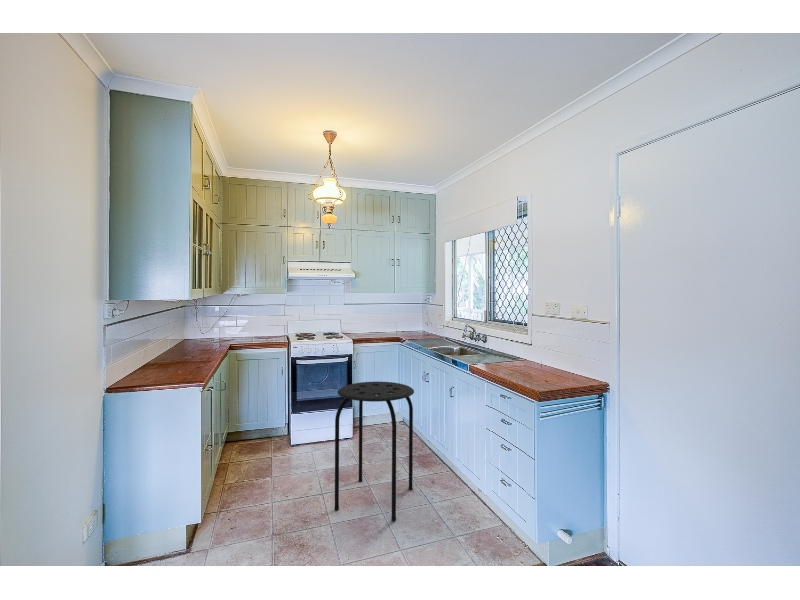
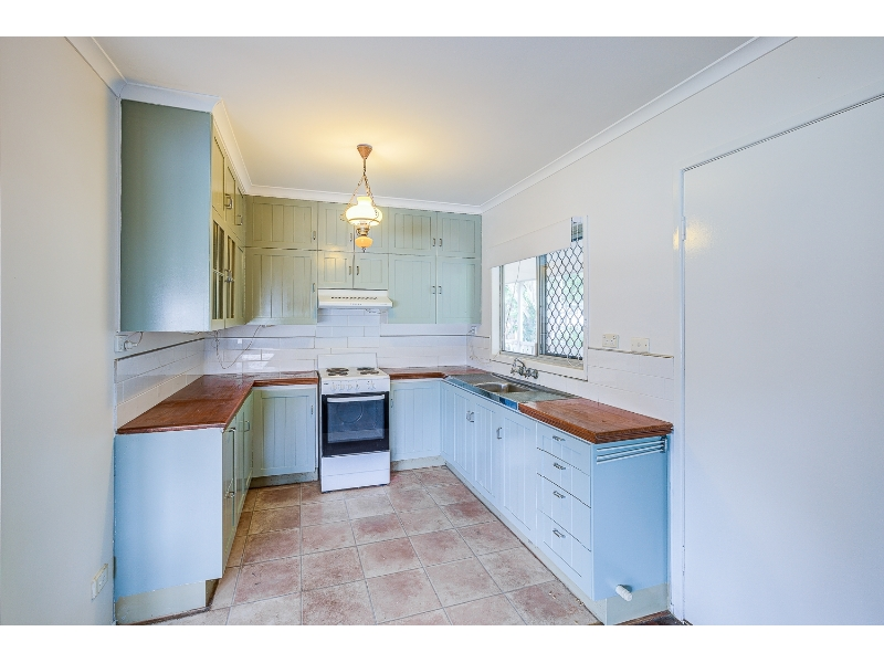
- stool [333,381,415,522]
